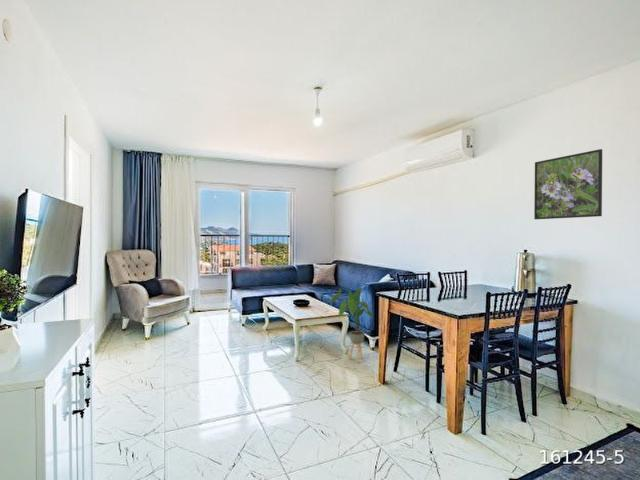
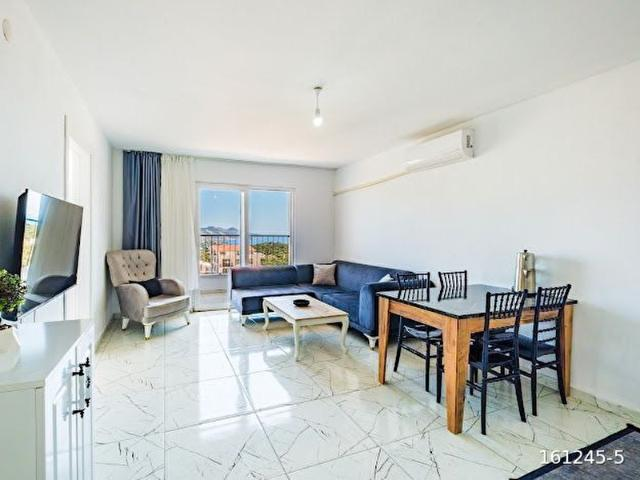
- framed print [533,148,603,220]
- house plant [329,287,374,364]
